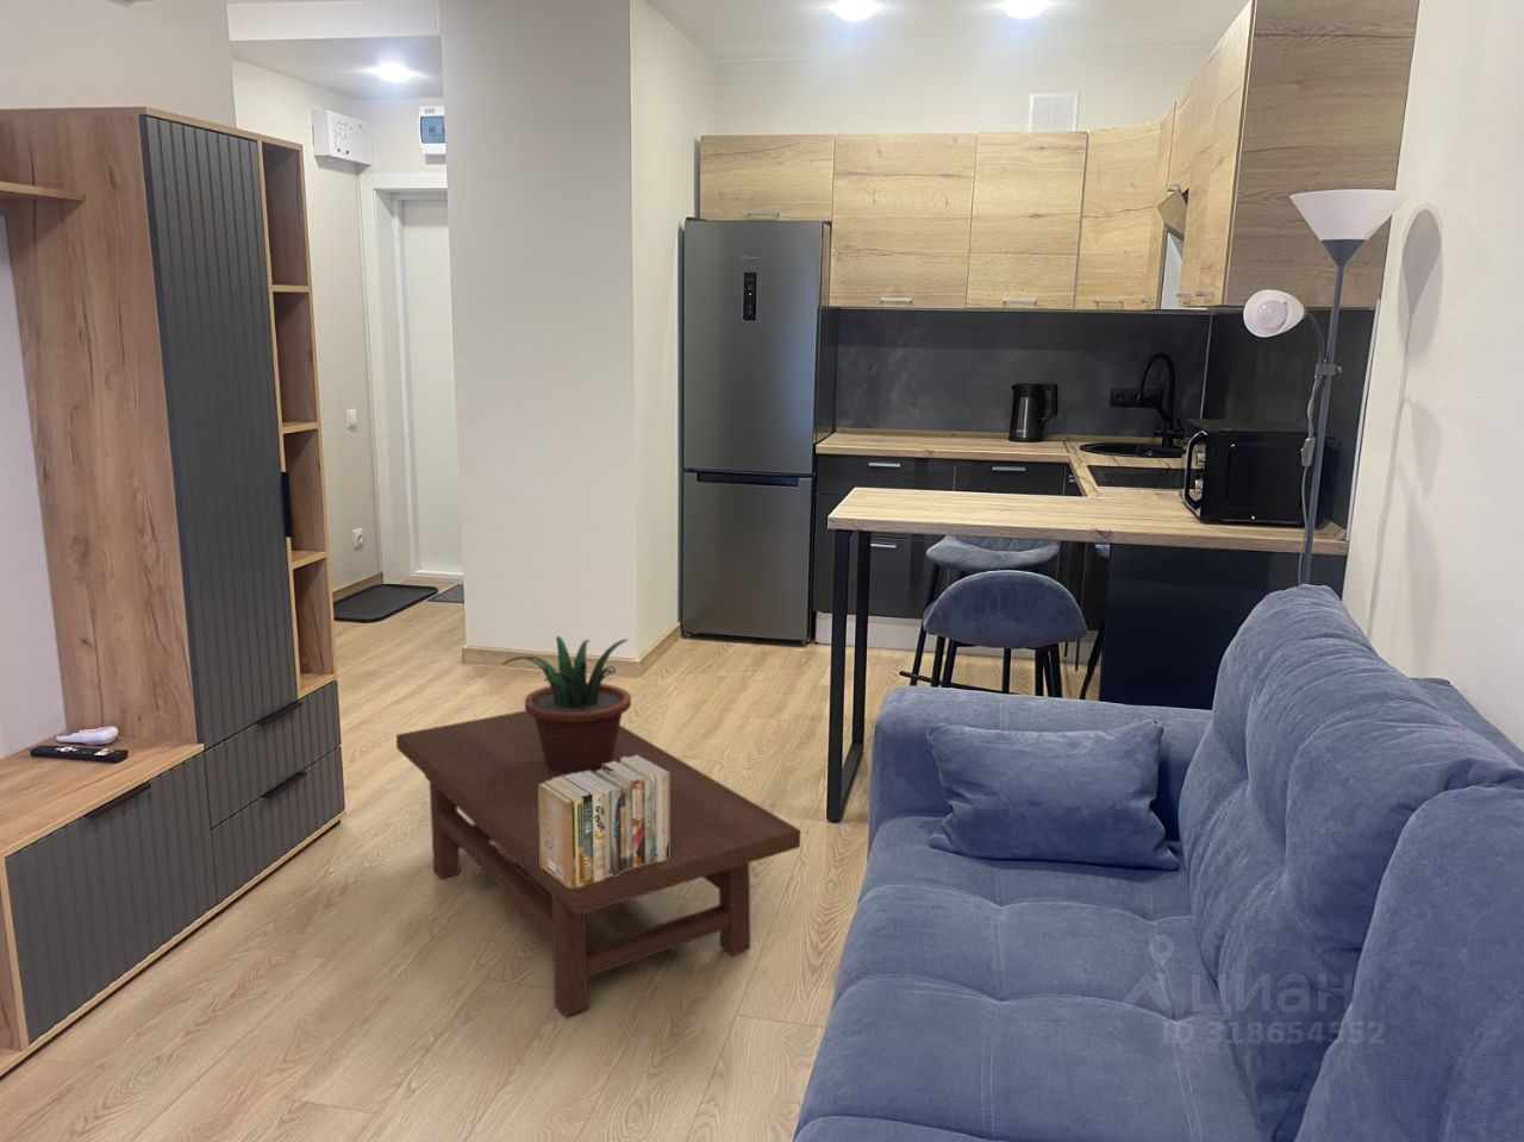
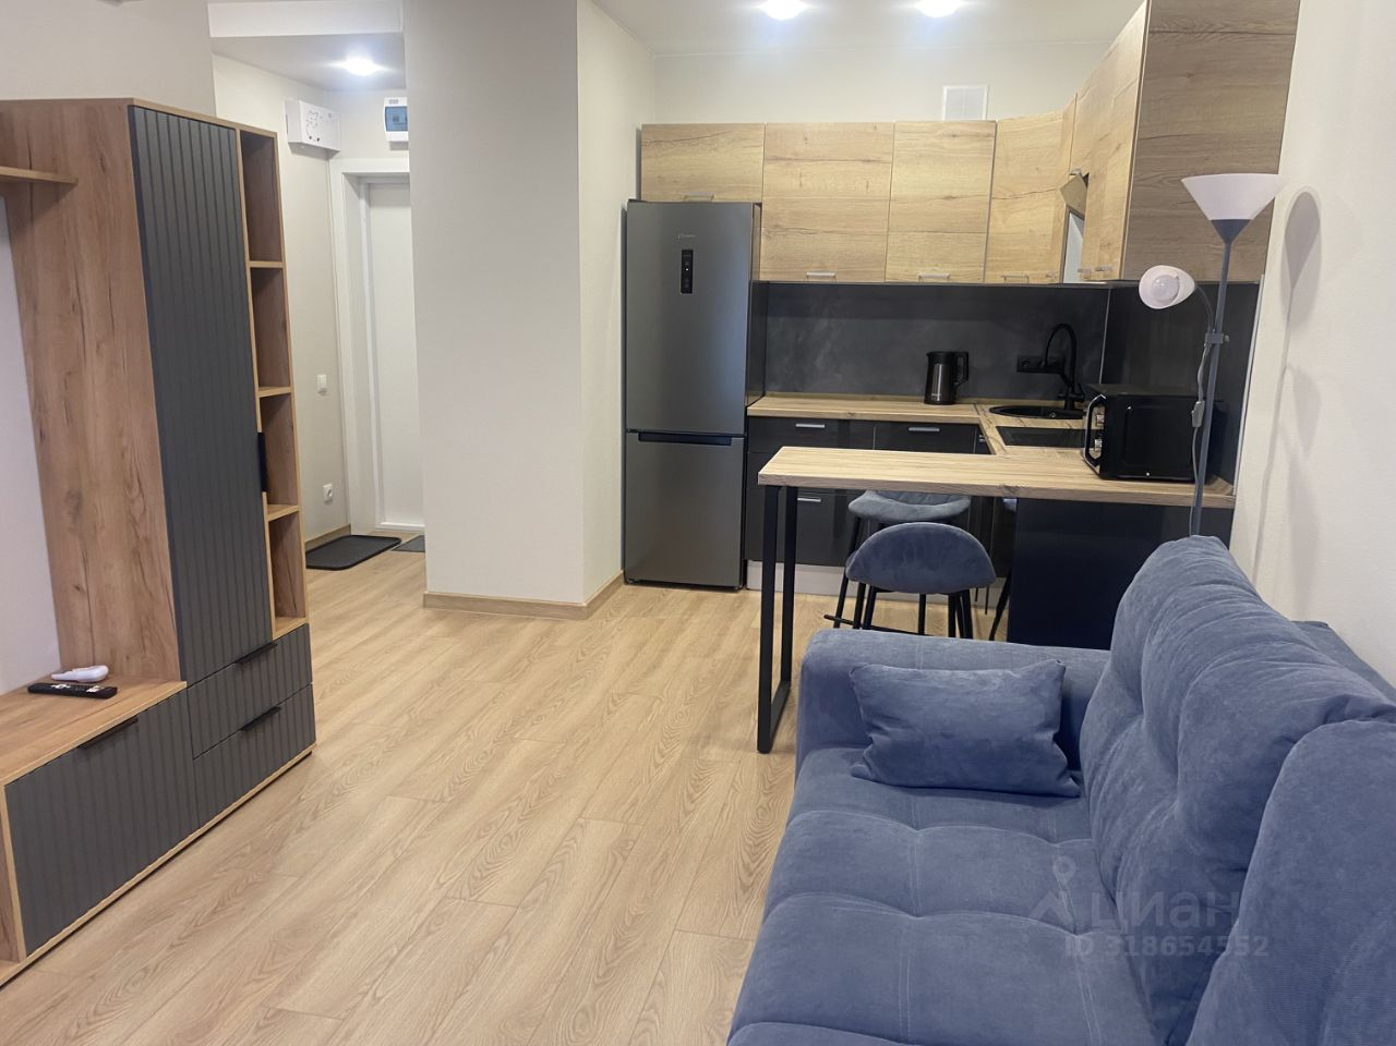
- books [539,756,670,888]
- coffee table [395,709,802,1017]
- potted plant [503,636,632,775]
